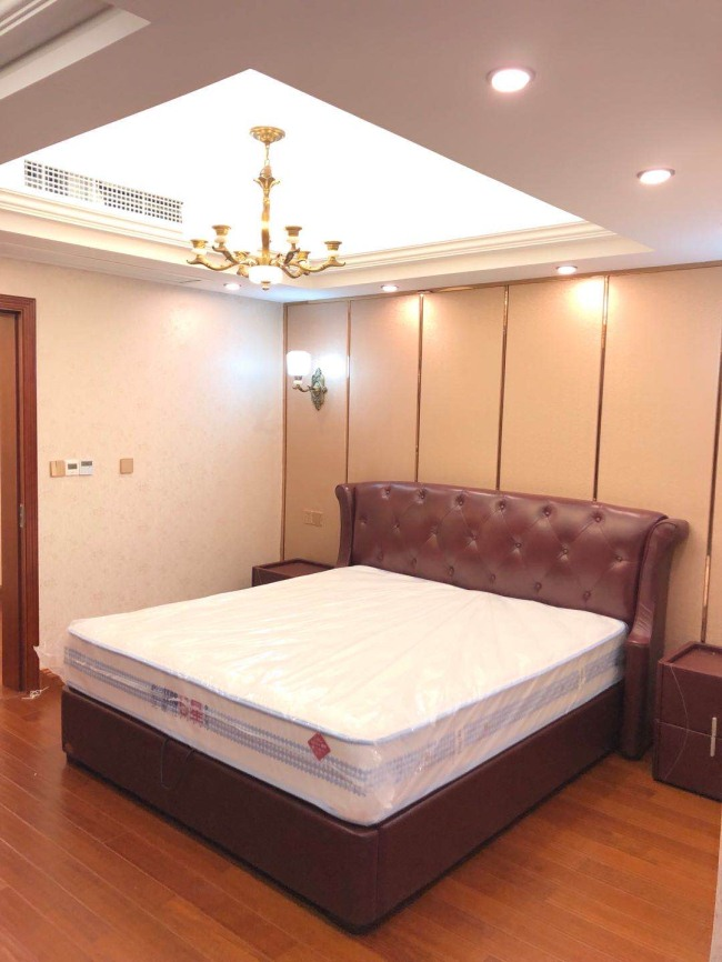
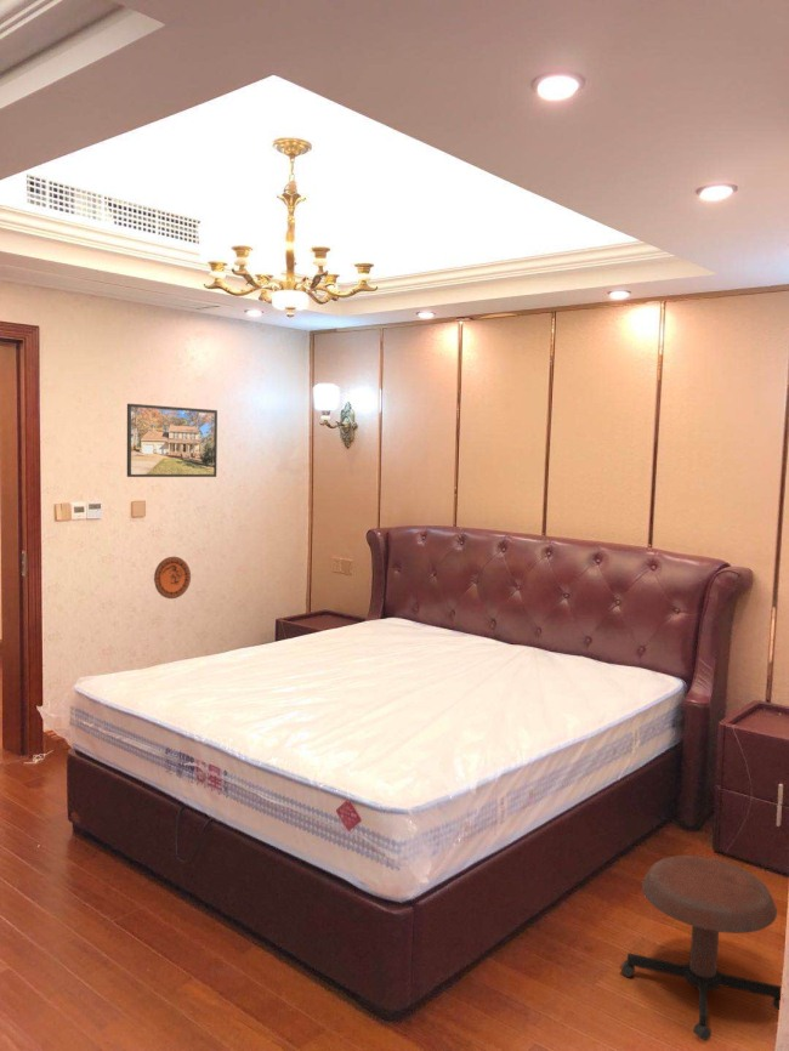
+ decorative plate [153,556,192,600]
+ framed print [126,403,218,478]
+ stool [619,854,782,1043]
